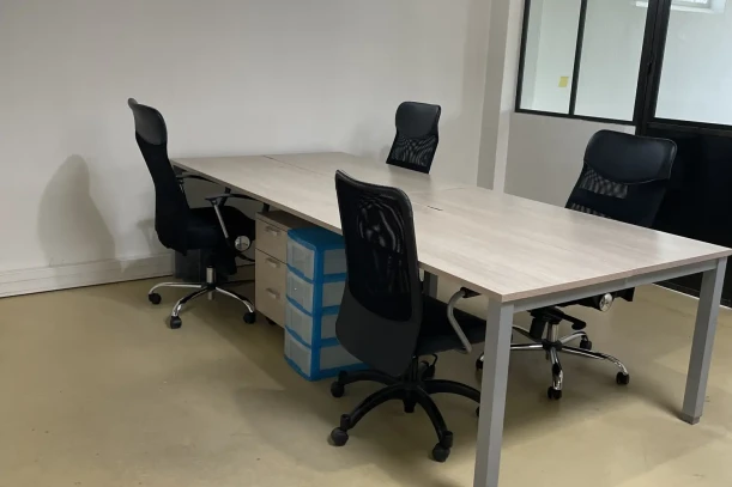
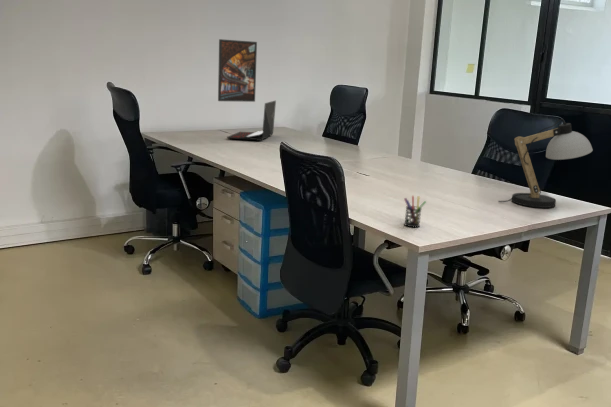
+ laptop [226,100,277,142]
+ pen holder [403,195,427,228]
+ desk lamp [497,118,594,209]
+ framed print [217,38,258,103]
